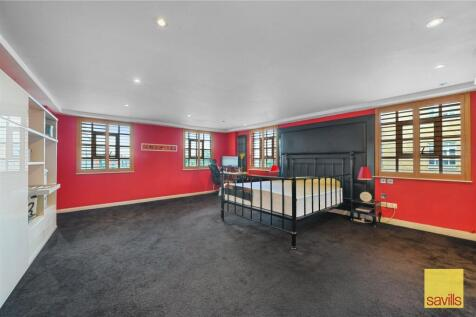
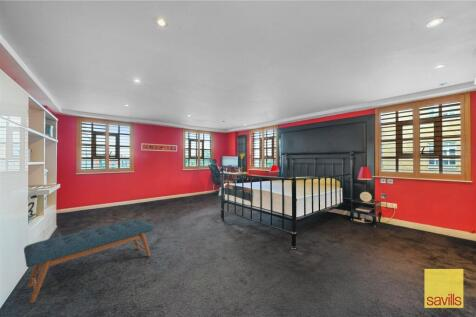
+ bench [23,218,154,304]
